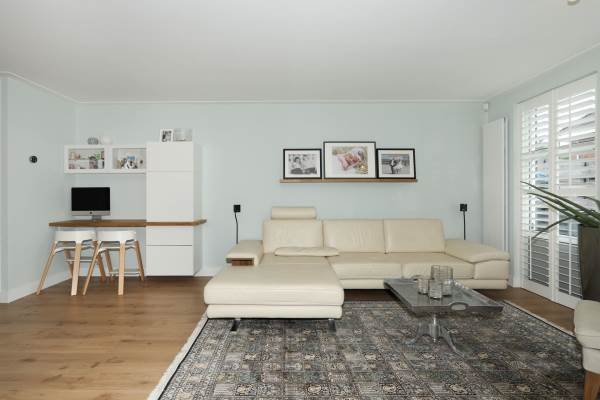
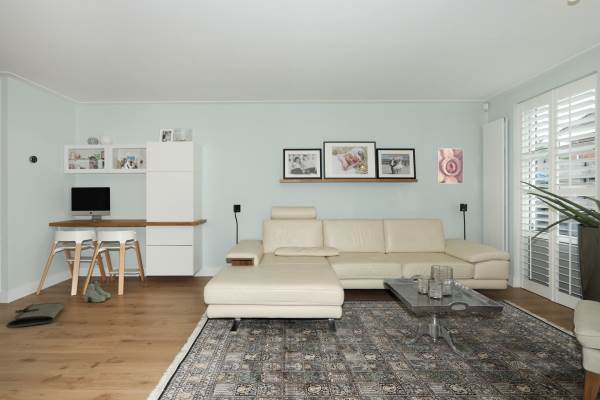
+ boots [83,279,111,304]
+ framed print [437,148,464,185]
+ tool roll [5,302,65,329]
